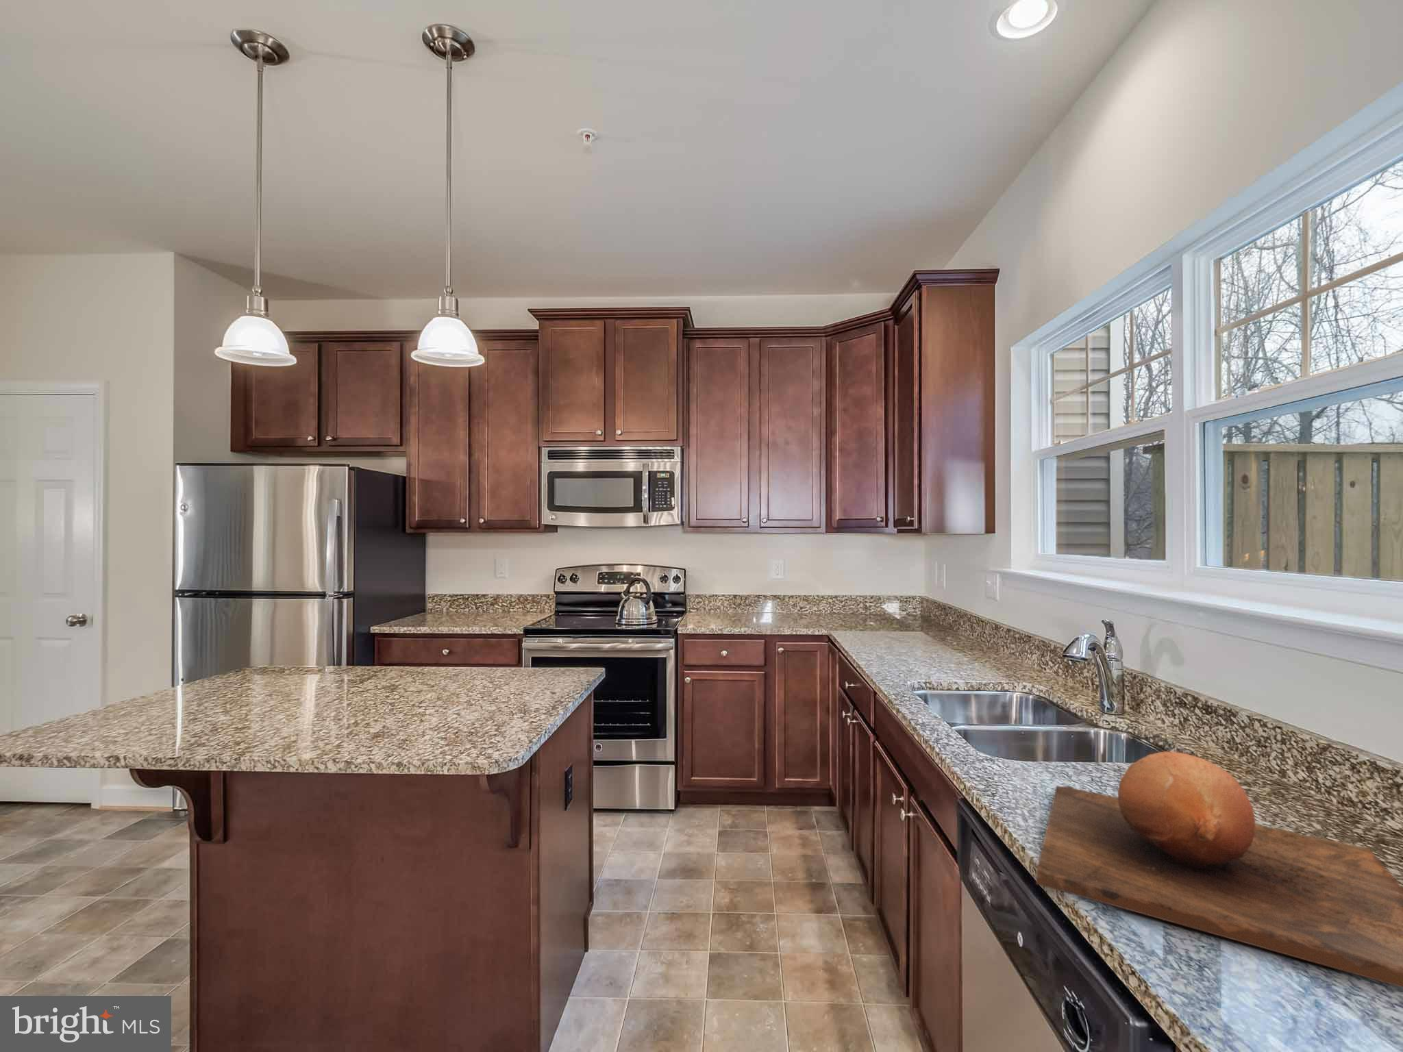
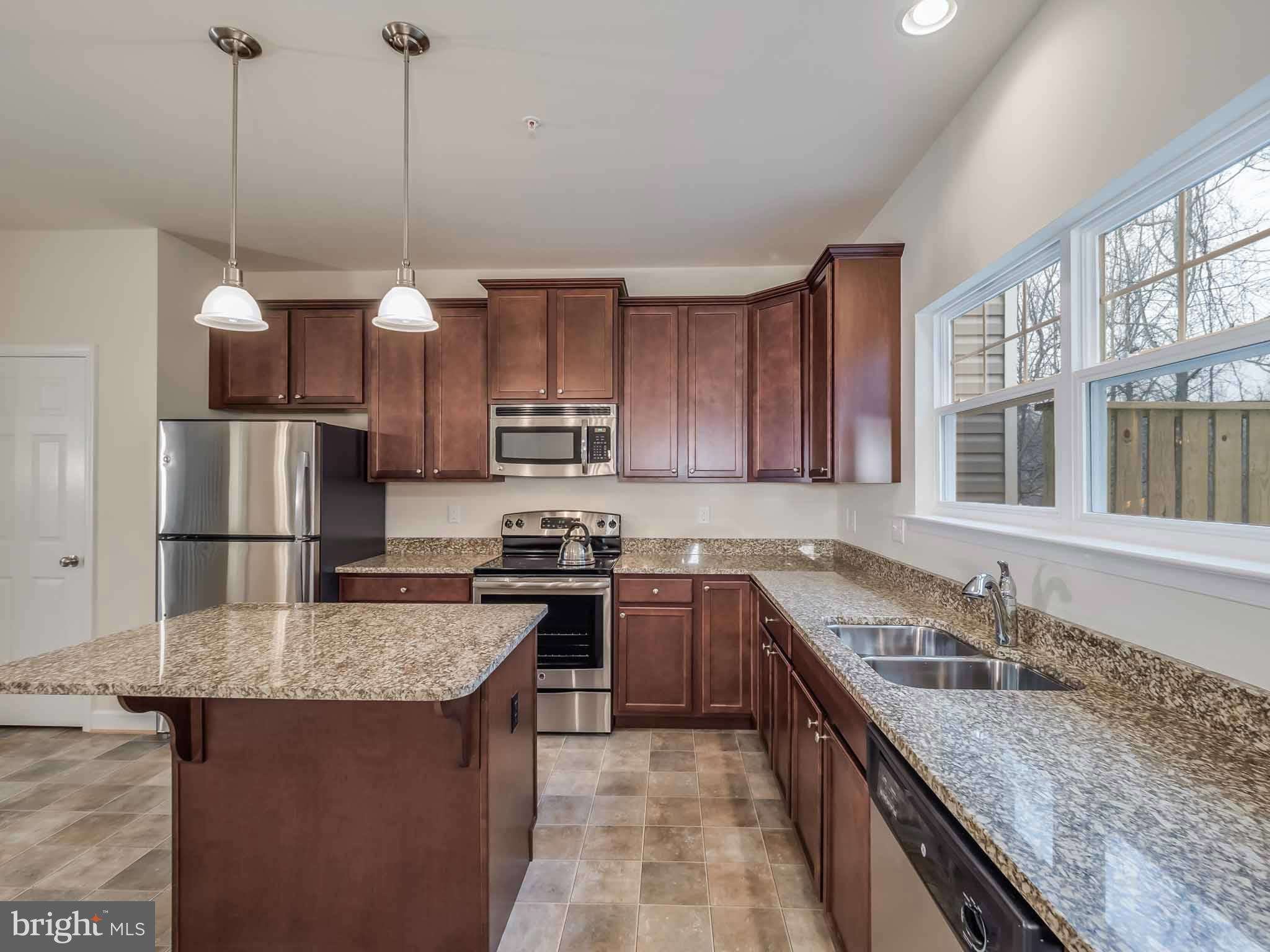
- chopping board [1035,750,1403,988]
